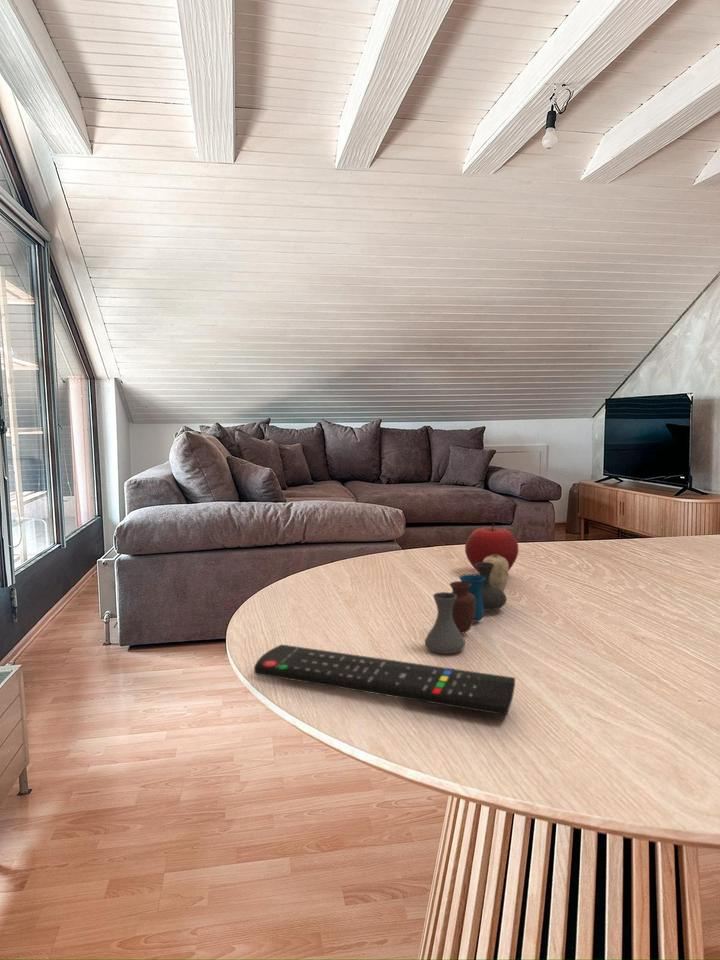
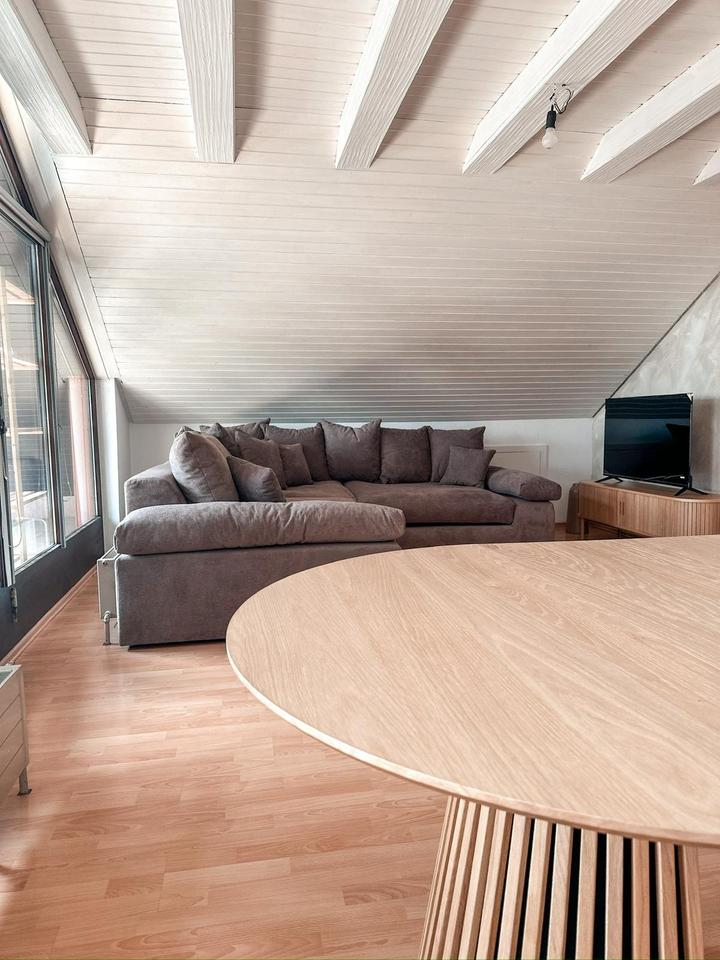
- apple [464,522,519,573]
- remote control [253,643,516,716]
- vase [424,555,509,655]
